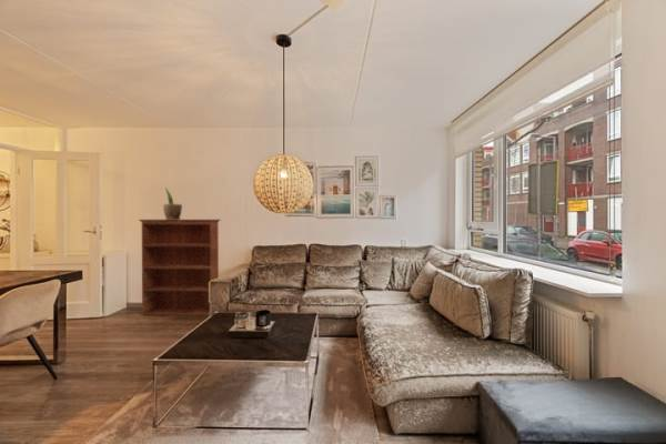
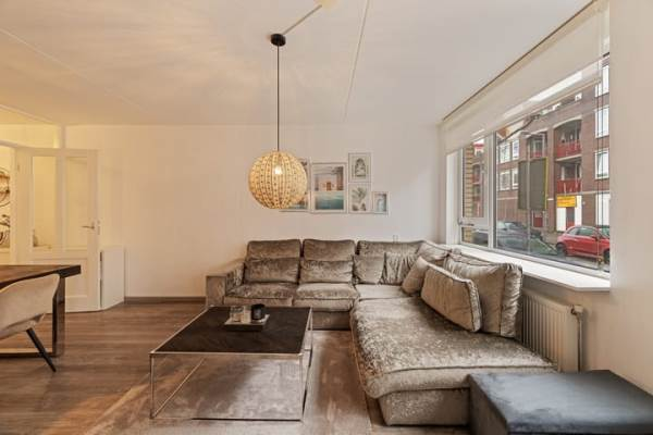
- bookcase [138,219,221,316]
- potted plant [162,186,183,220]
